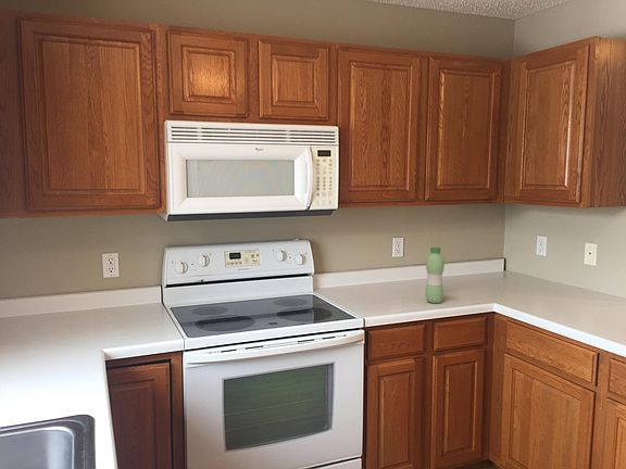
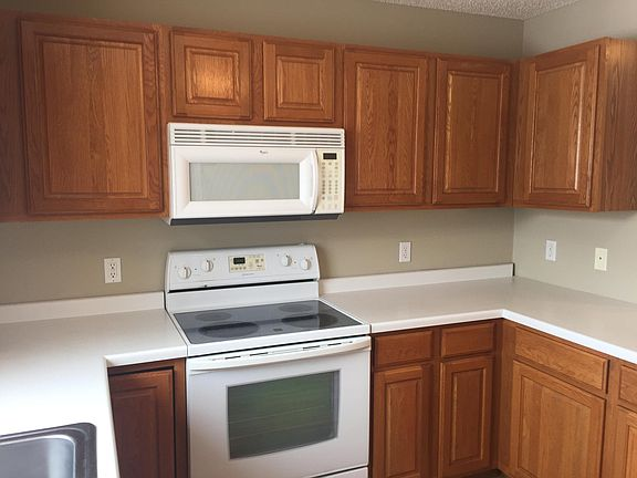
- water bottle [425,246,446,304]
